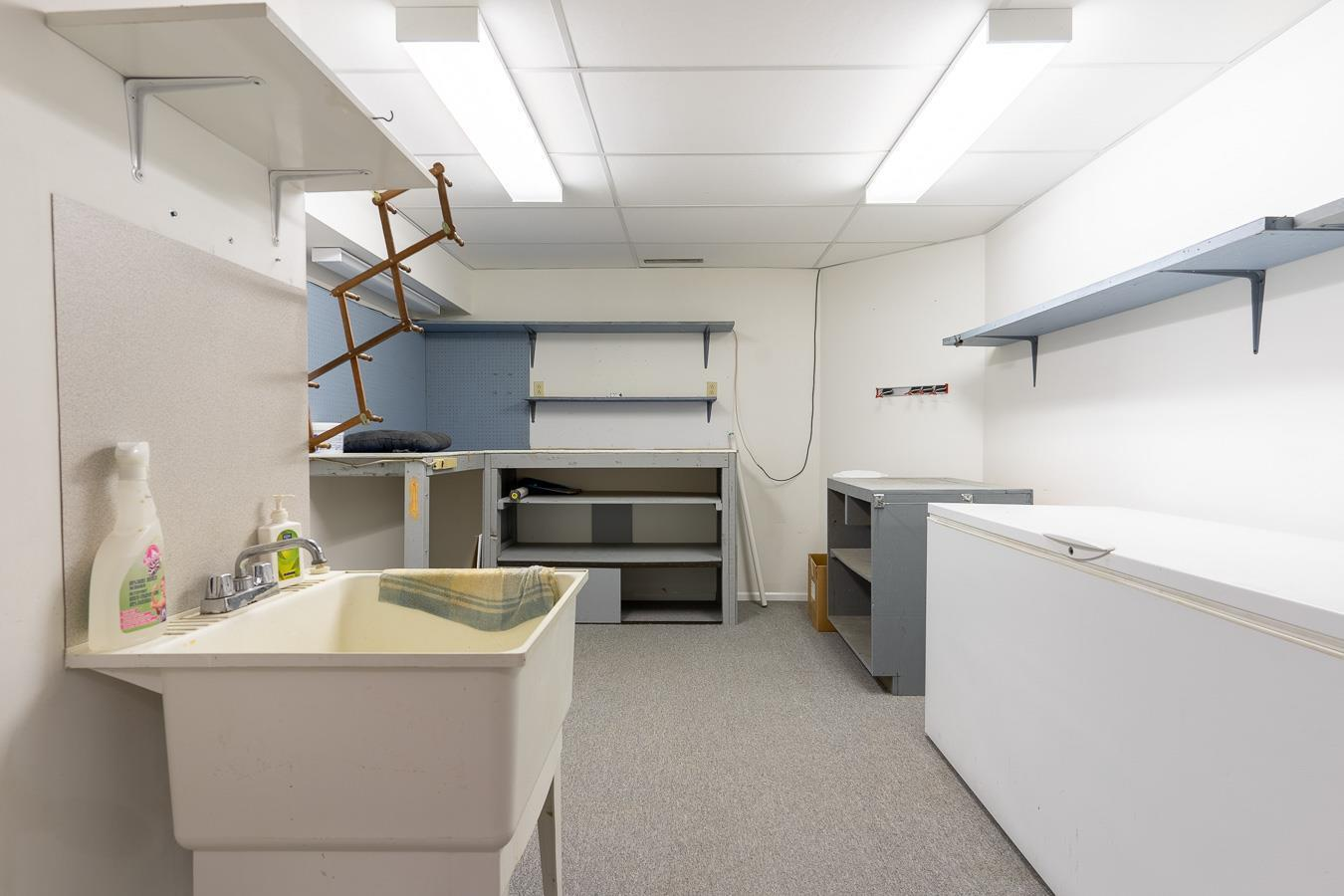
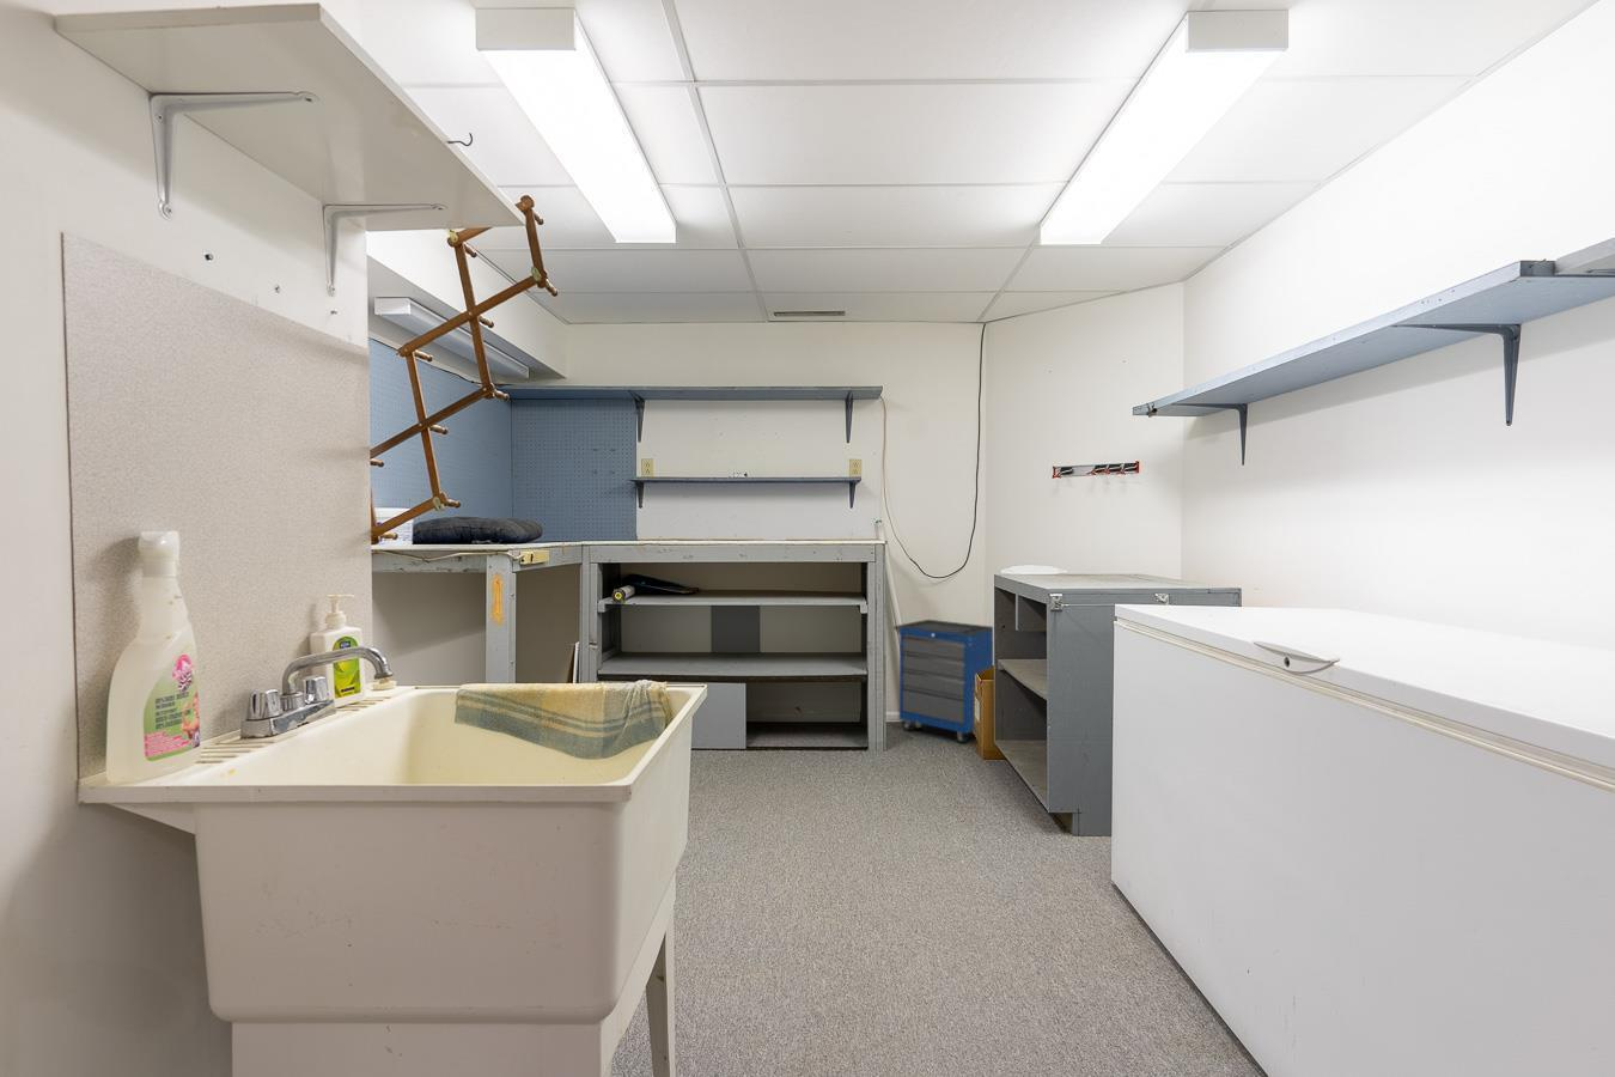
+ cabinet [893,619,994,745]
